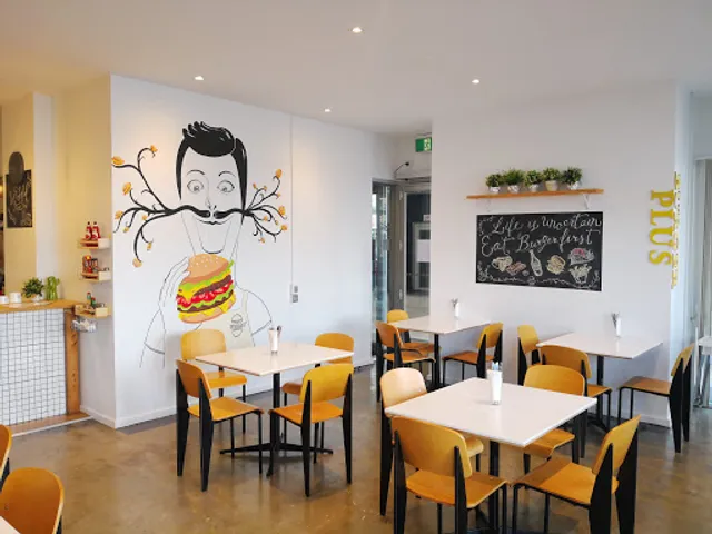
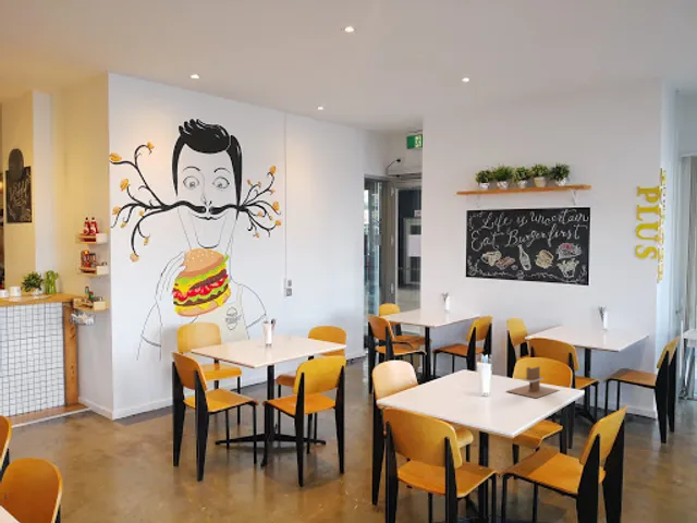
+ napkin holder [506,365,561,399]
